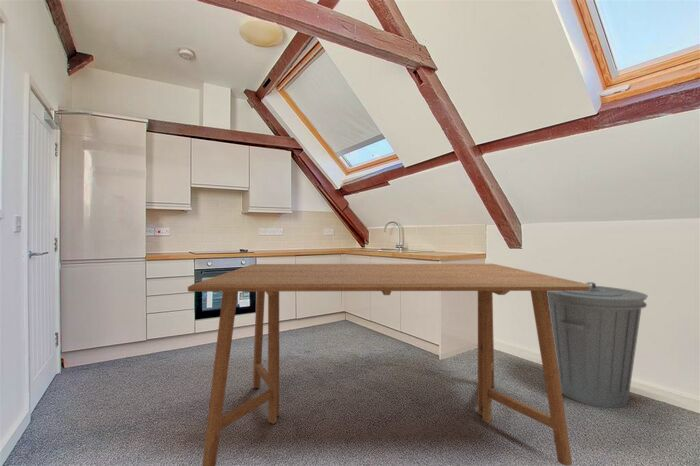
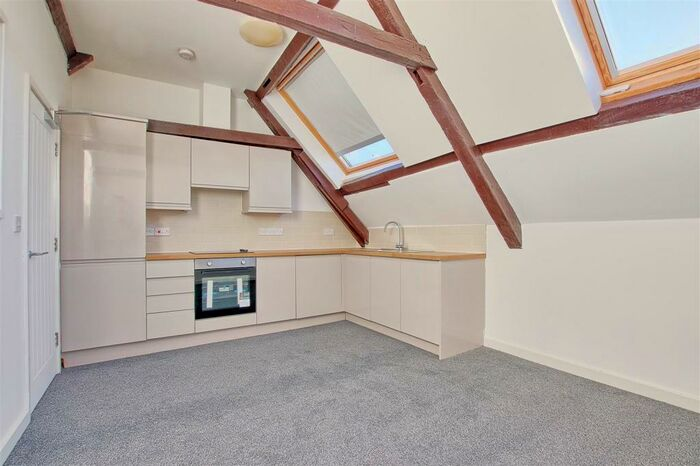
- trash can [547,281,649,409]
- dining table [187,263,590,466]
